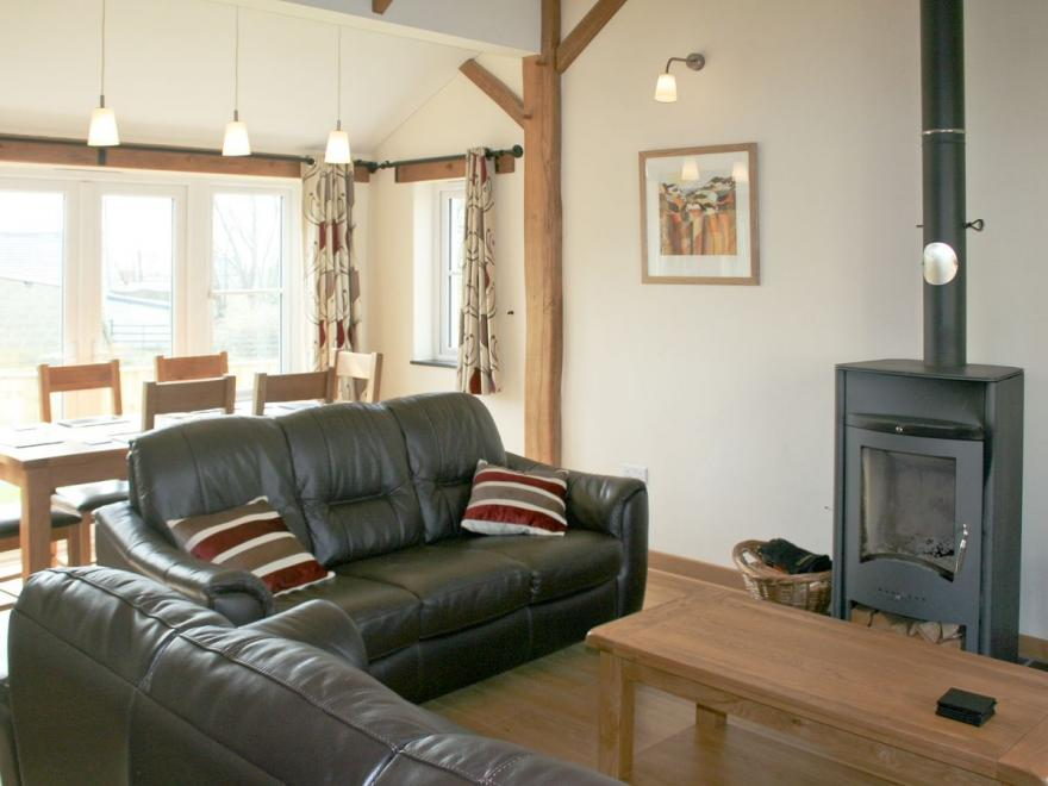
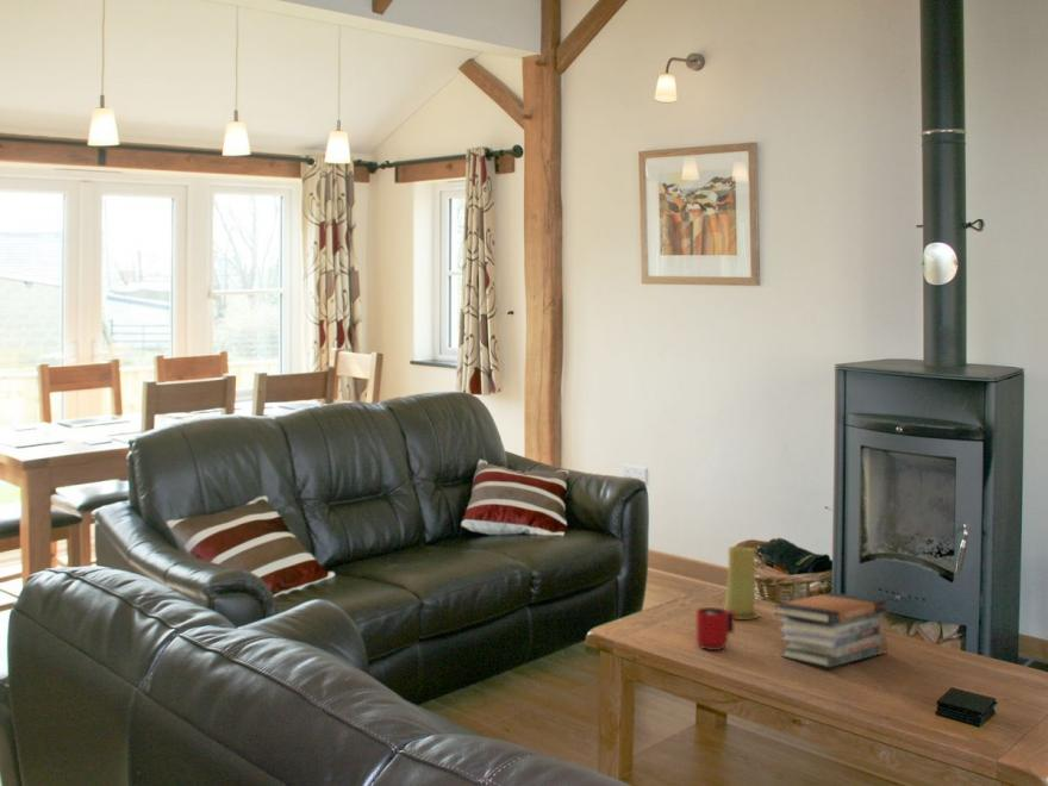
+ mug [695,606,735,651]
+ candle [724,545,760,619]
+ book stack [774,591,890,668]
